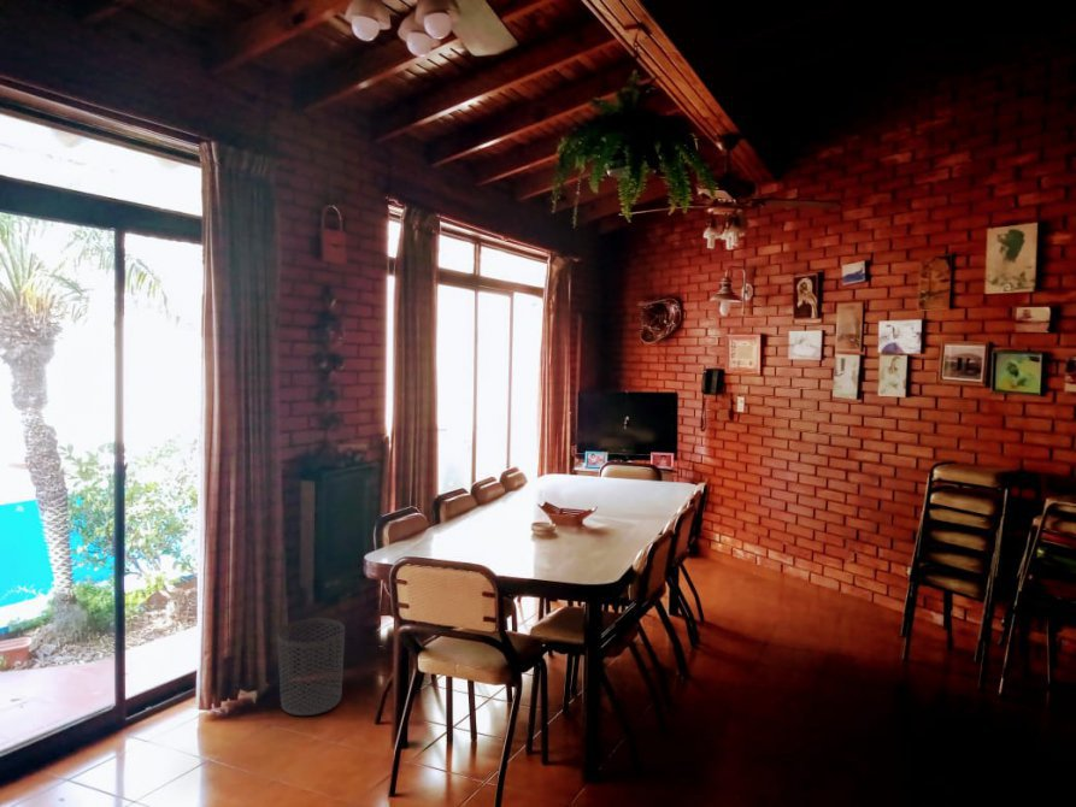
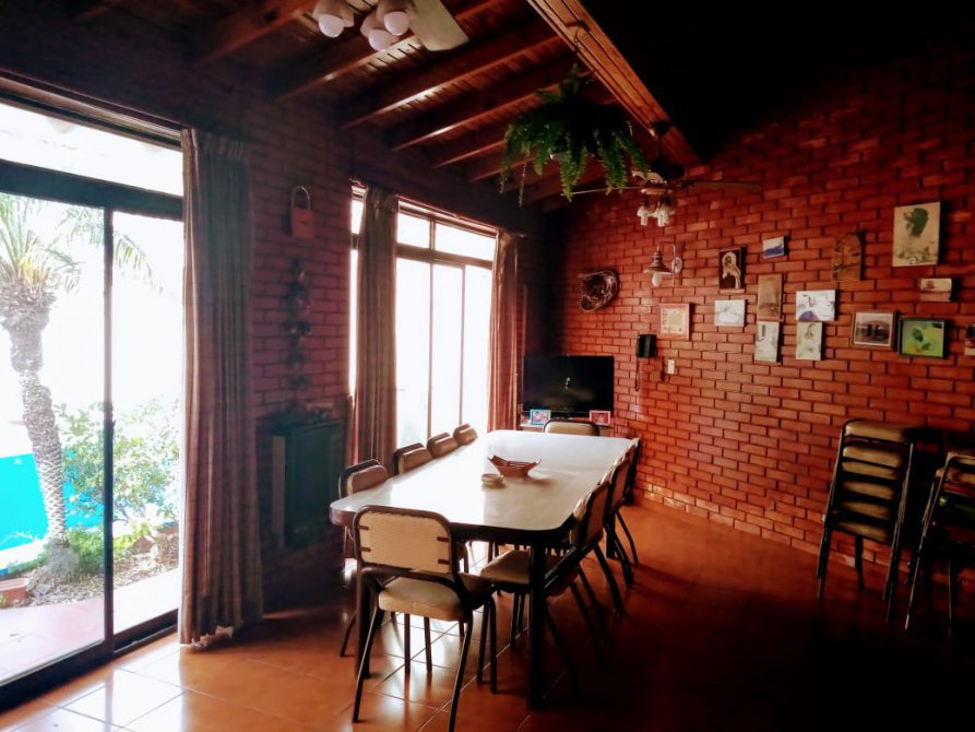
- waste bin [276,617,346,717]
